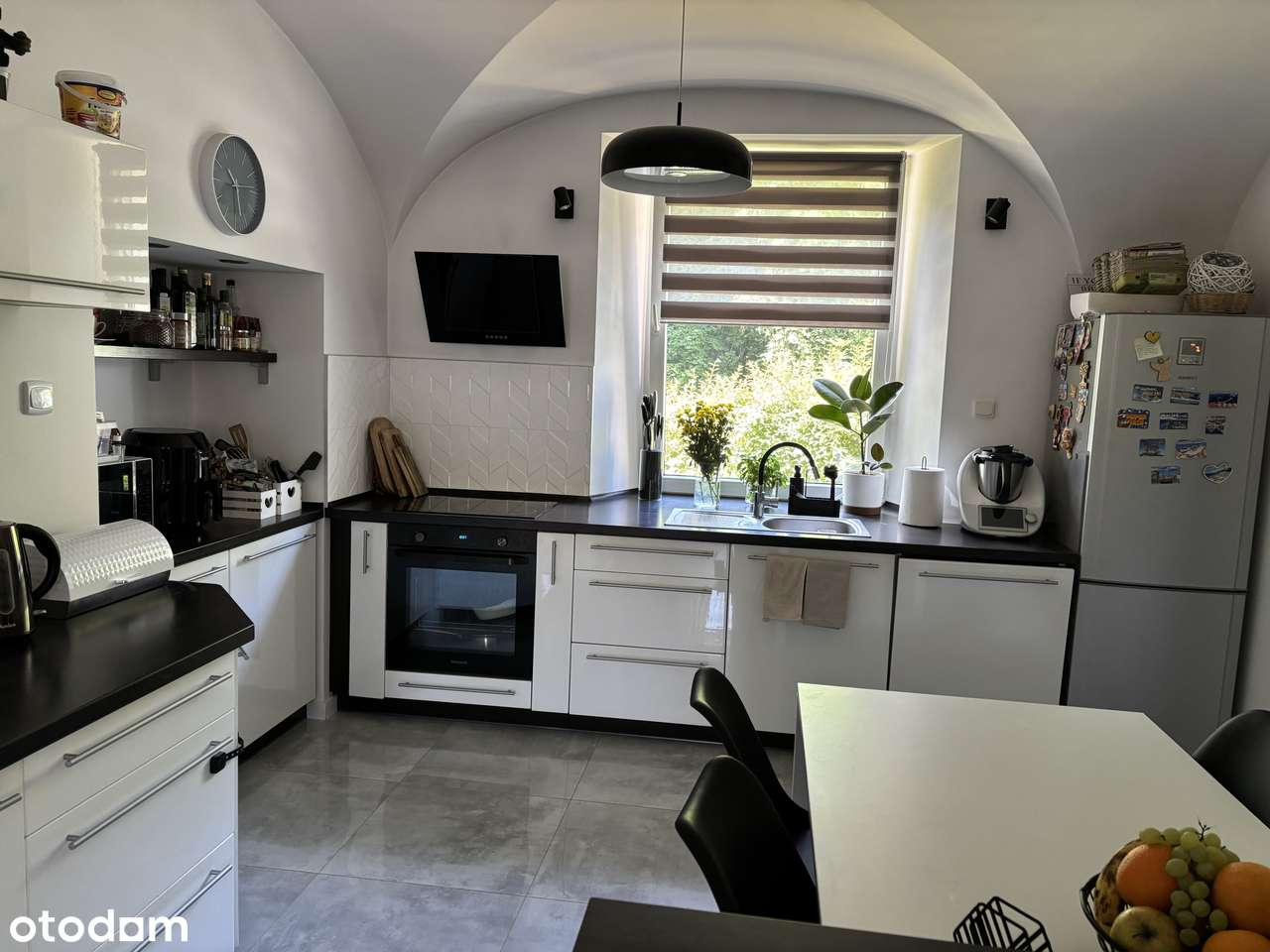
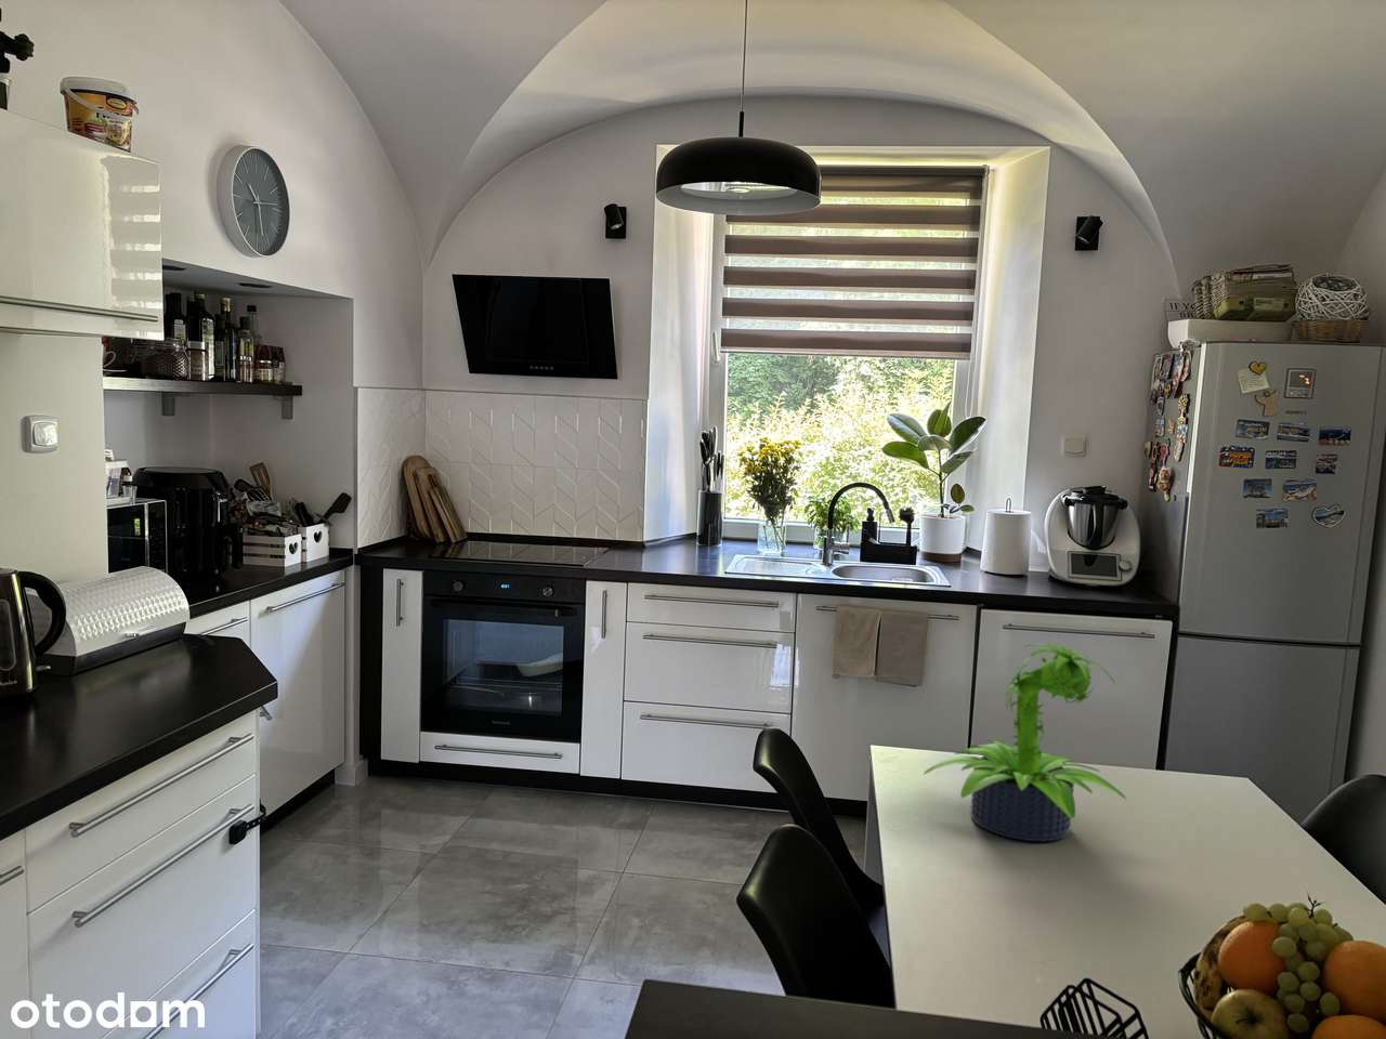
+ potted plant [922,643,1127,844]
